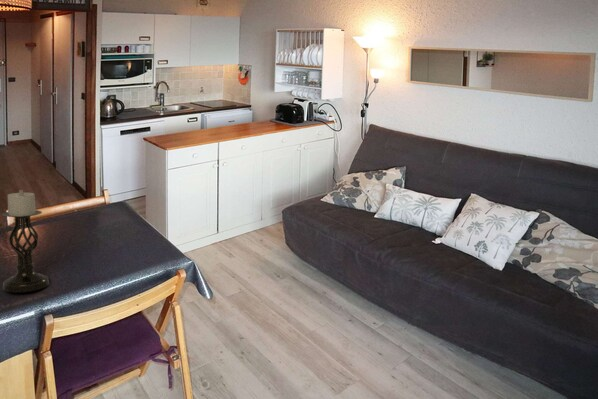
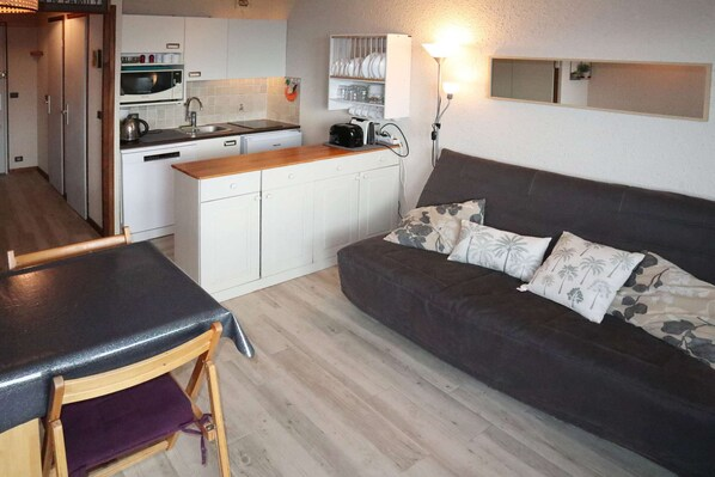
- candle holder [1,189,50,294]
